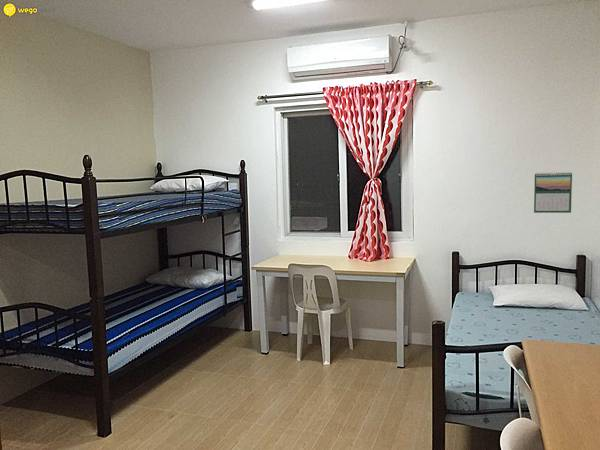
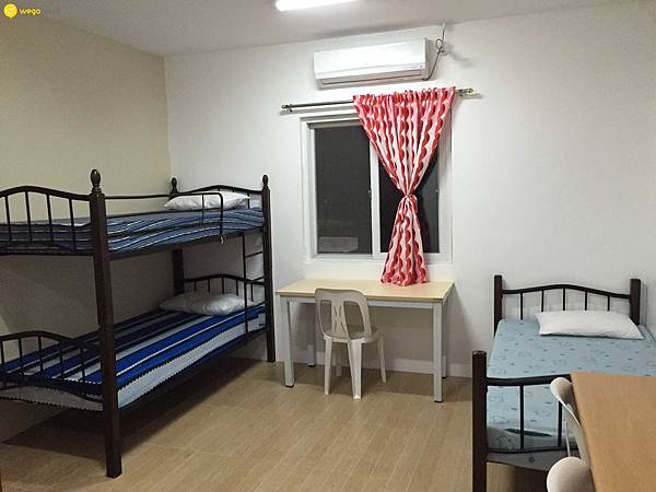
- calendar [533,171,573,214]
